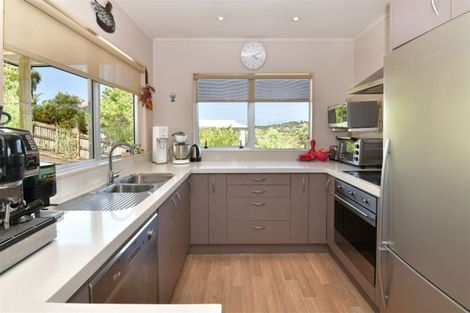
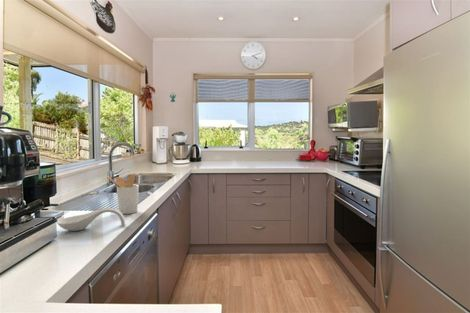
+ spoon rest [57,207,126,232]
+ utensil holder [106,173,140,215]
